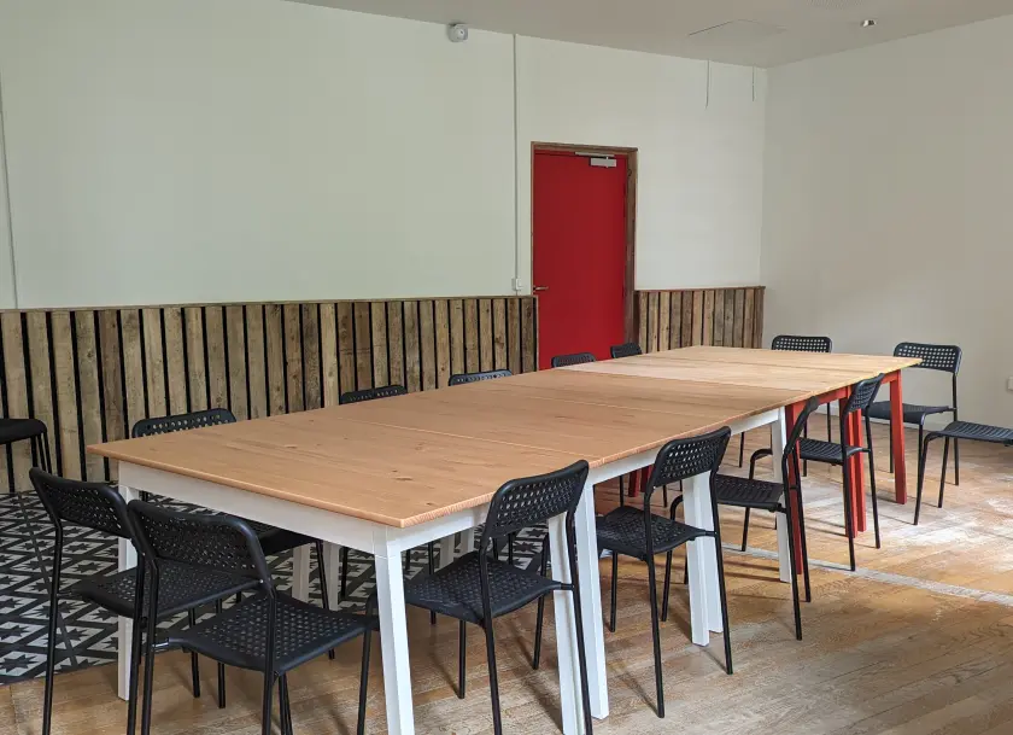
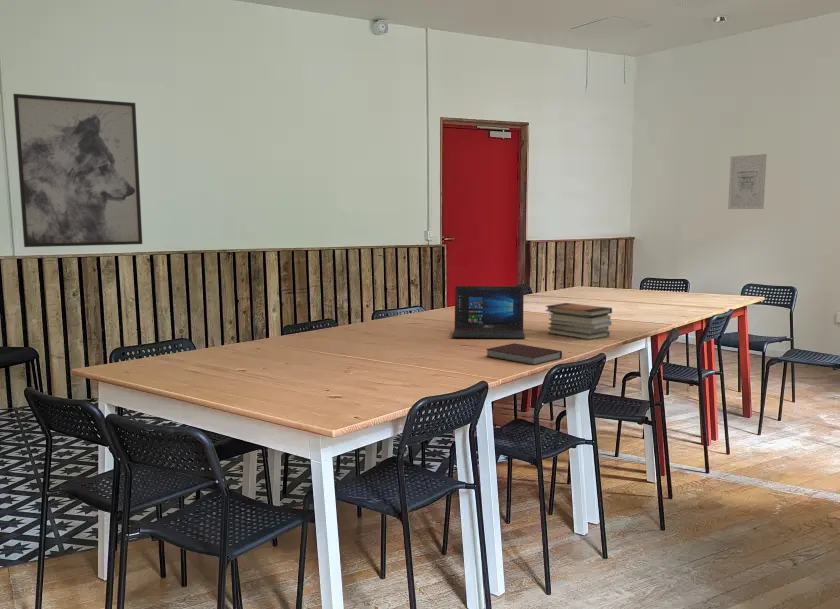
+ book stack [544,302,613,341]
+ wall art [12,93,143,248]
+ laptop [451,285,526,339]
+ notebook [485,342,563,366]
+ wall art [727,153,768,210]
